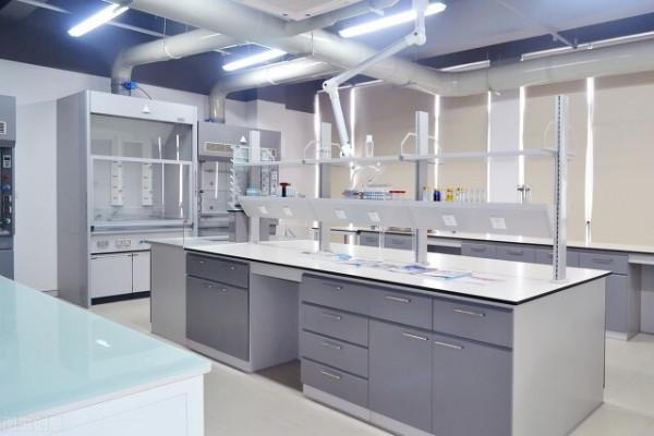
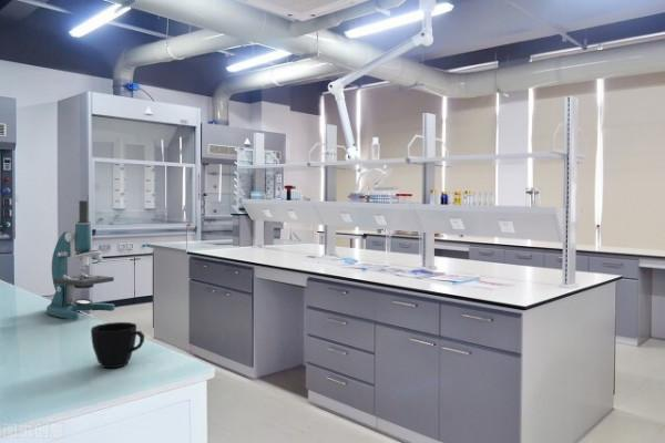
+ cup [90,321,145,369]
+ microscope [45,199,115,320]
